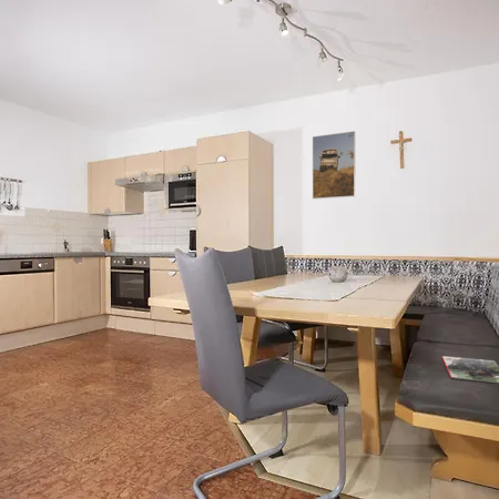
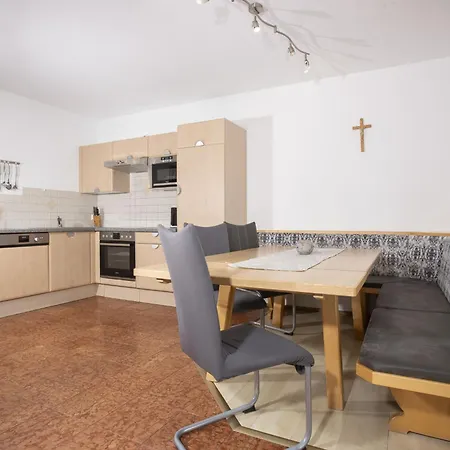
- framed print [312,131,356,200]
- magazine [441,355,499,384]
